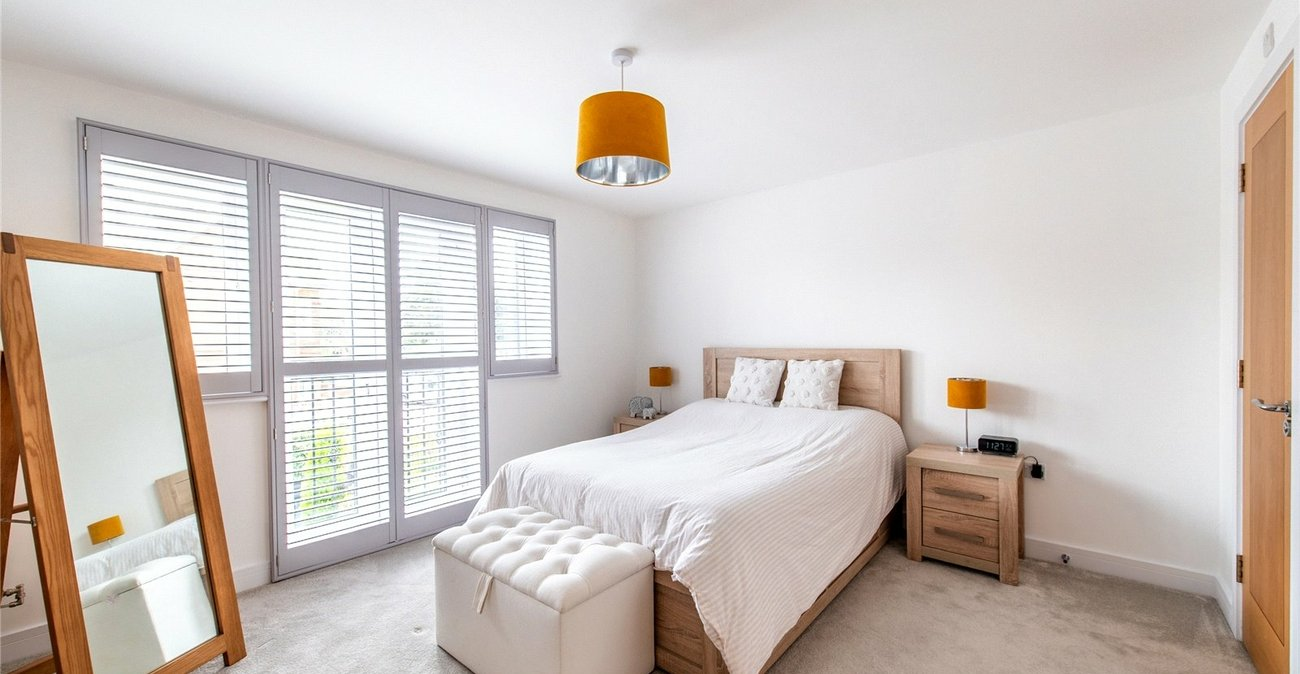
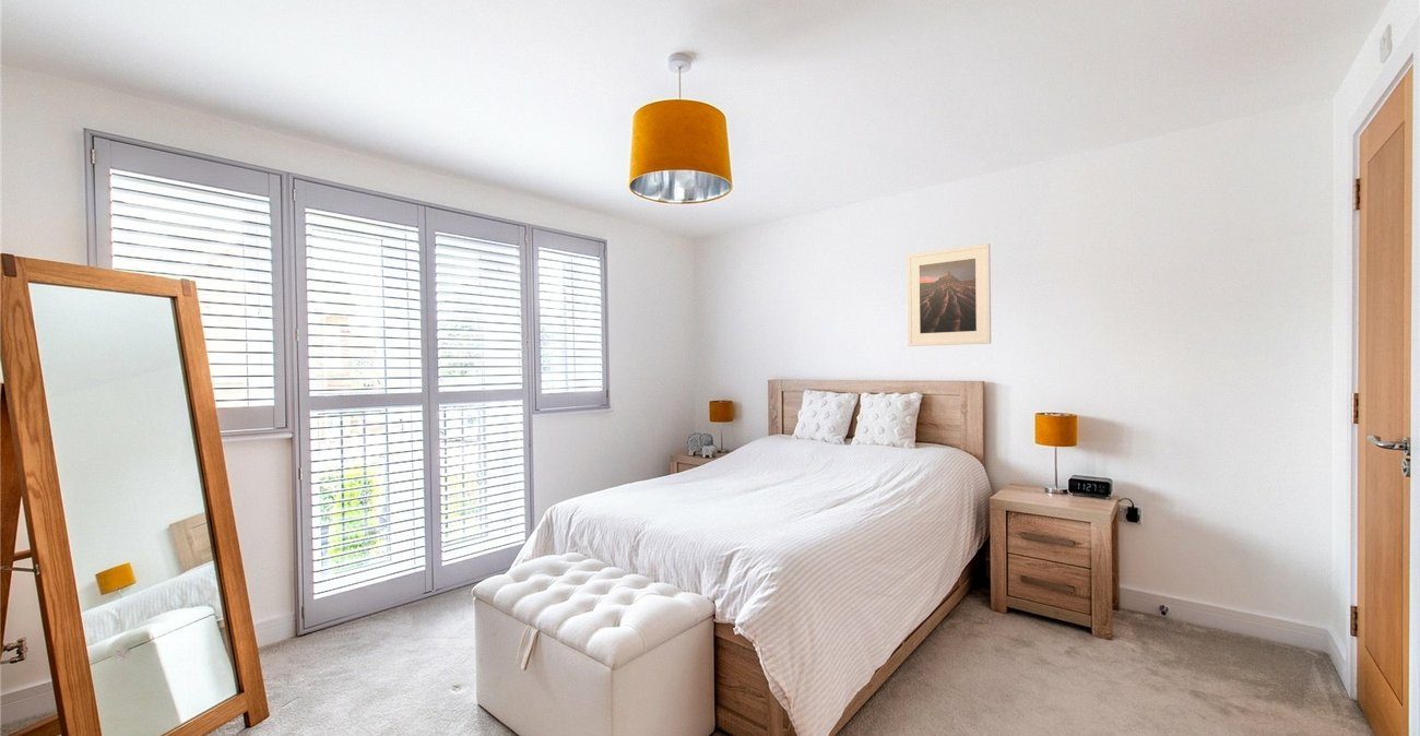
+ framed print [906,242,992,347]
